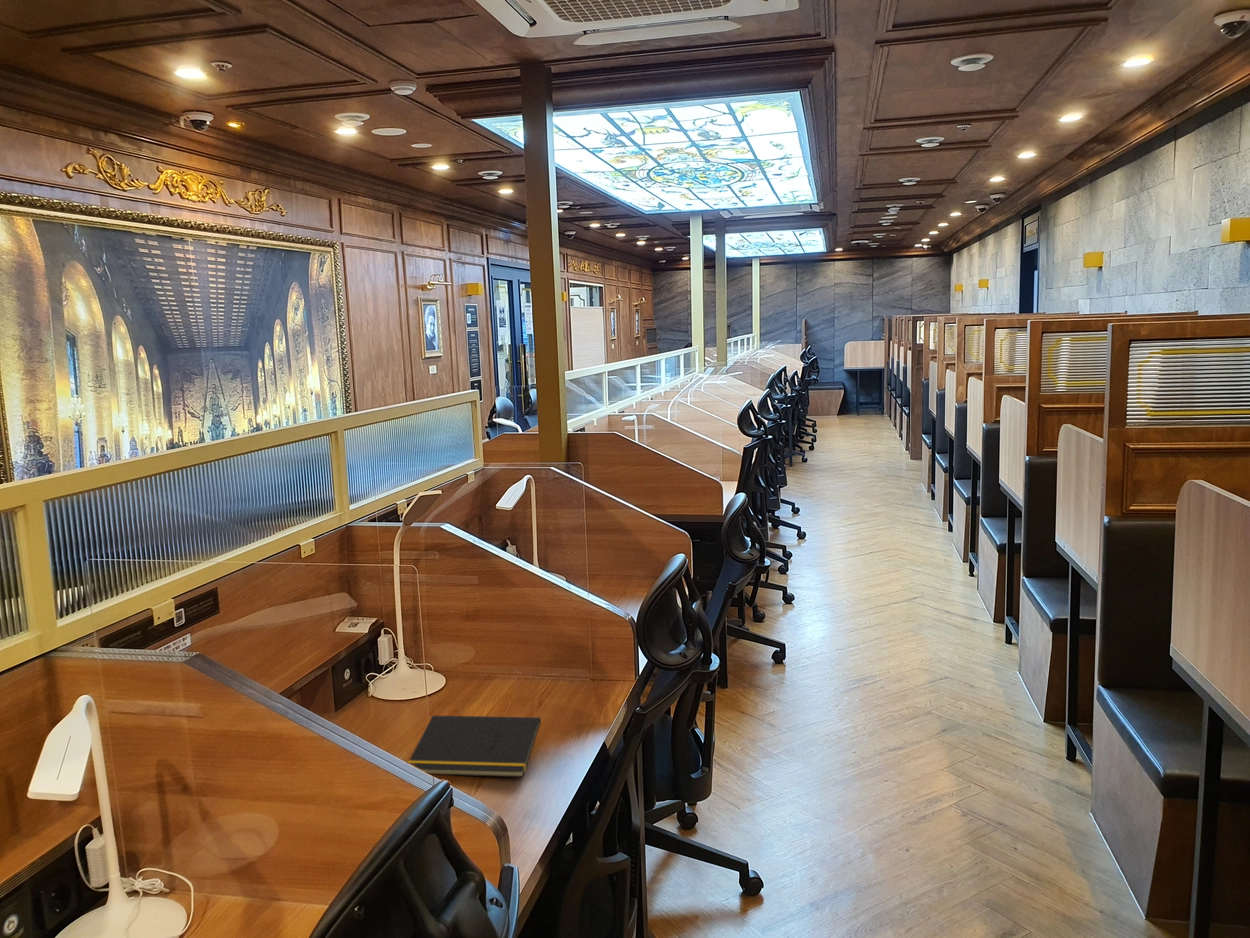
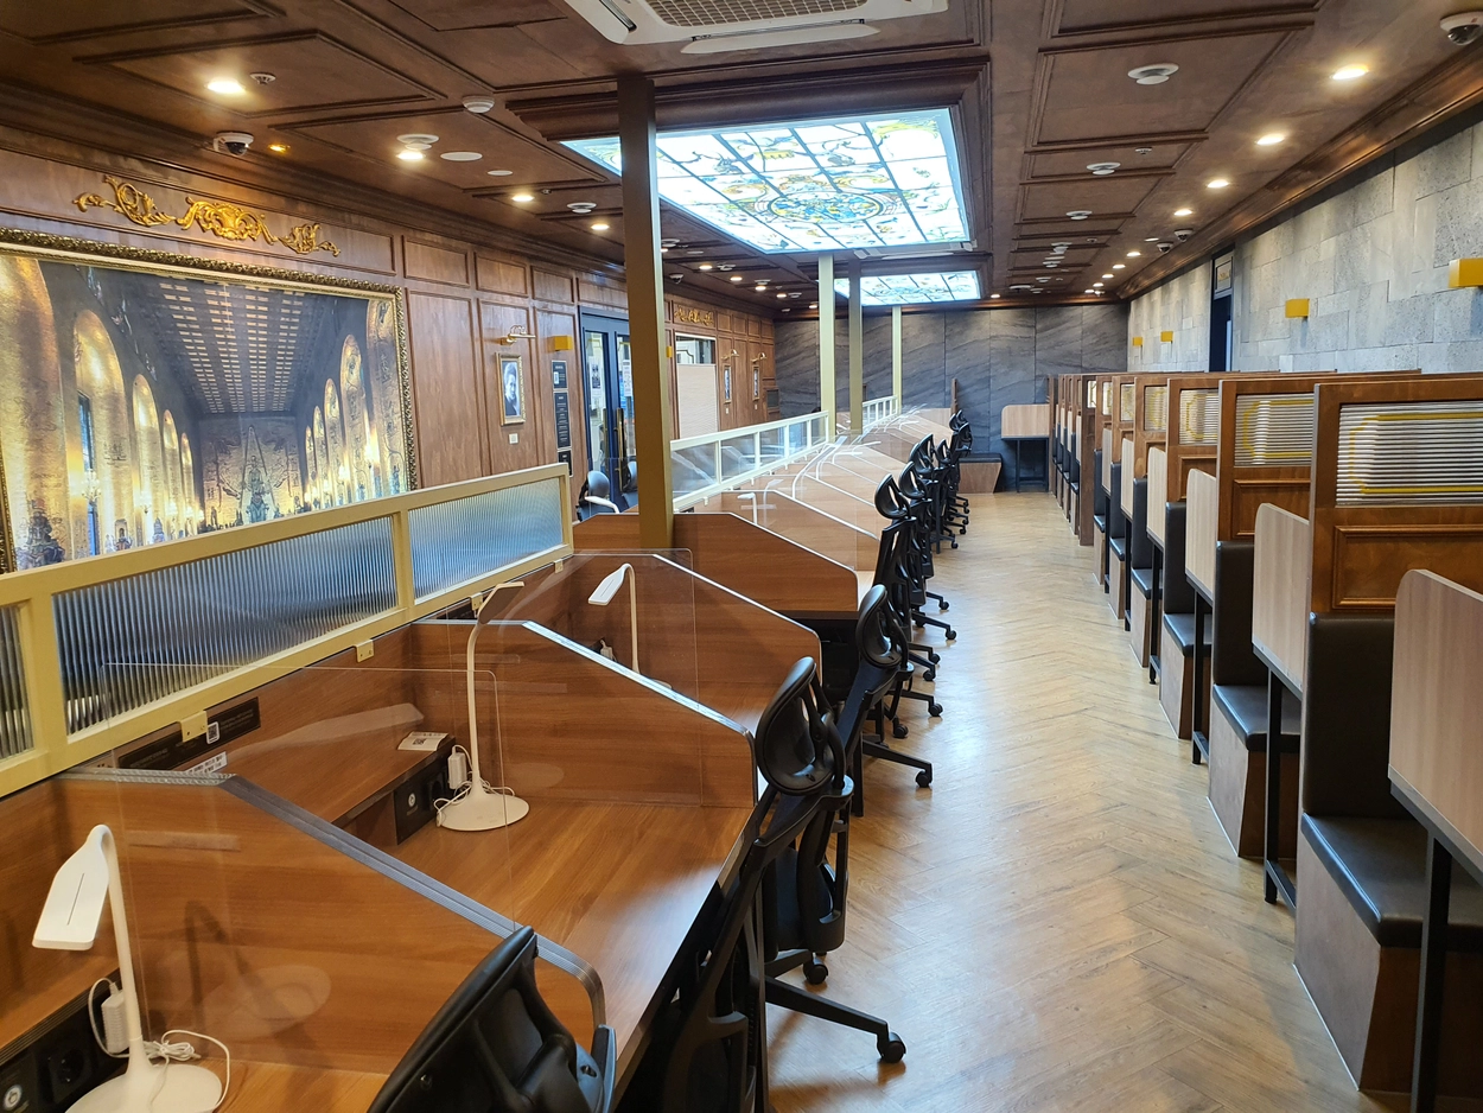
- notepad [407,714,542,778]
